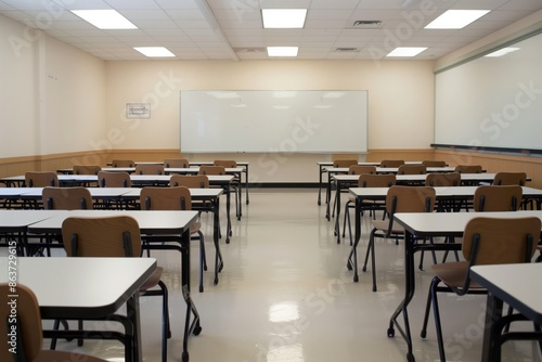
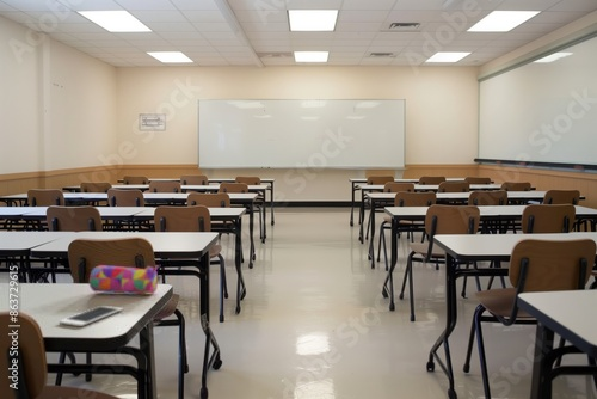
+ pencil case [88,264,162,295]
+ cell phone [59,305,124,327]
